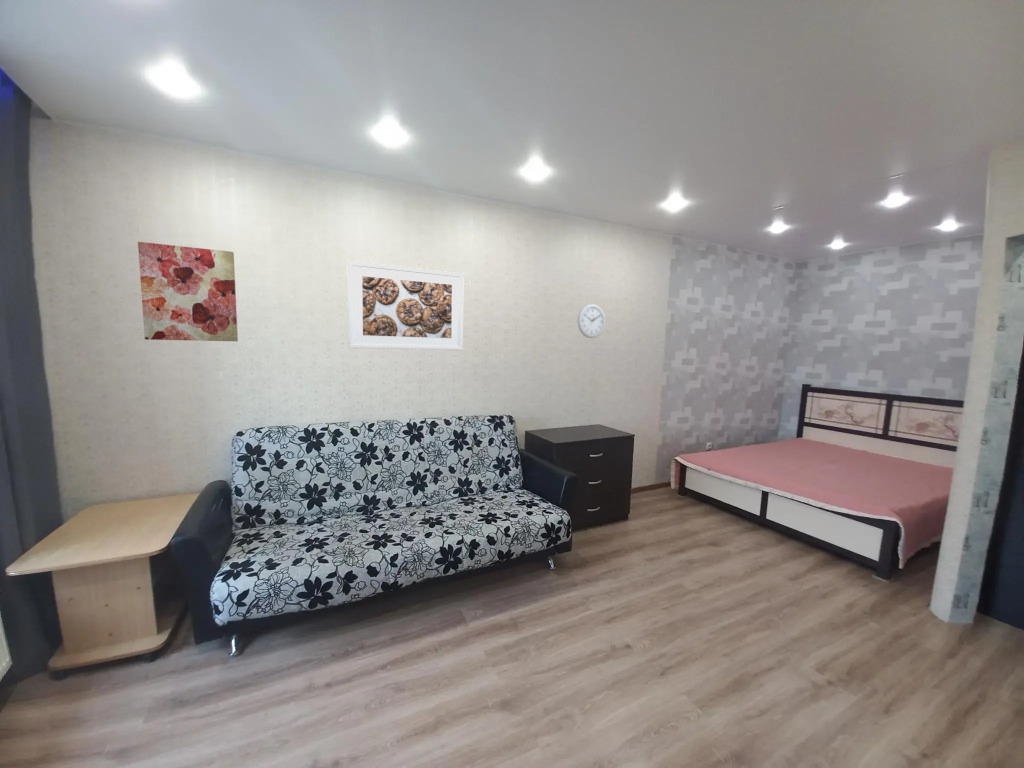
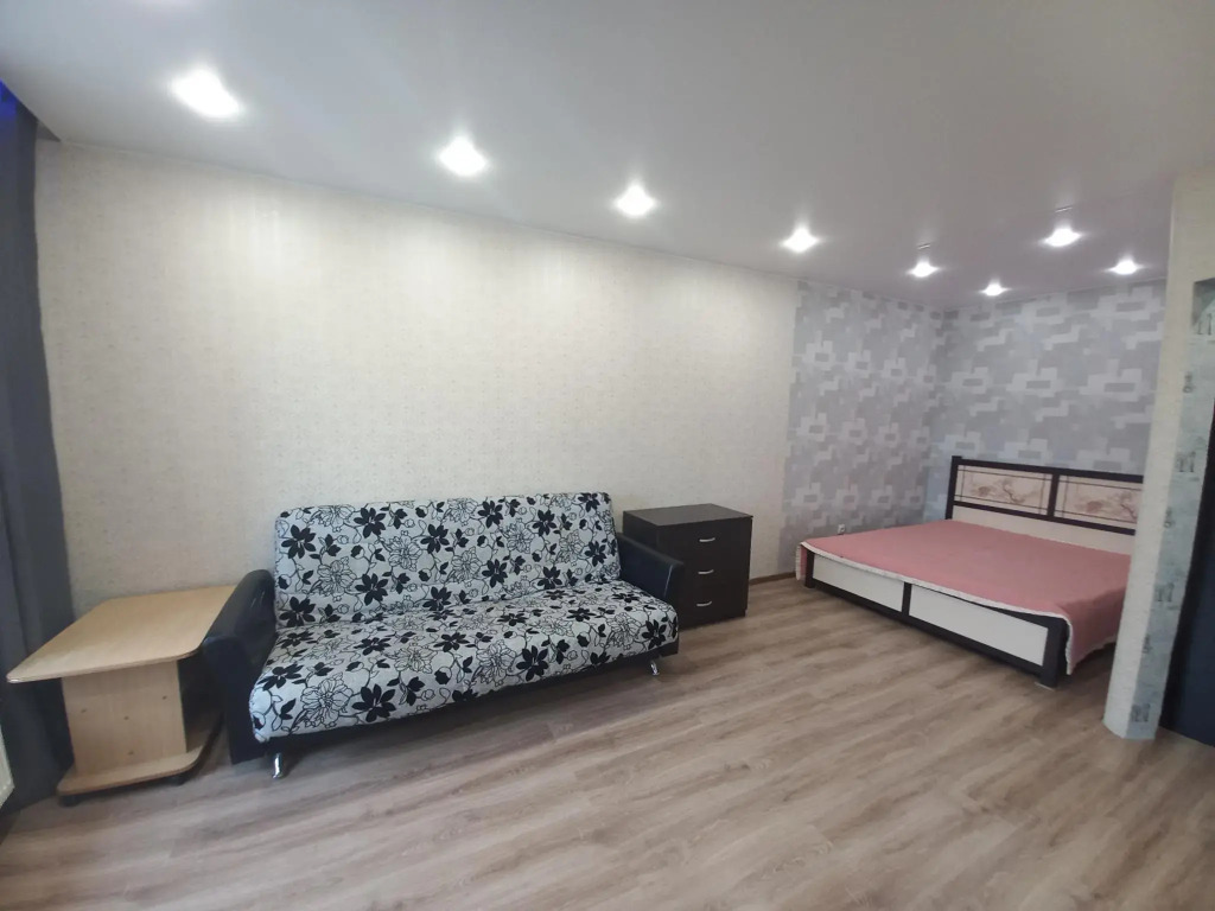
- wall clock [577,303,606,339]
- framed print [346,260,465,351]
- wall art [137,241,239,342]
